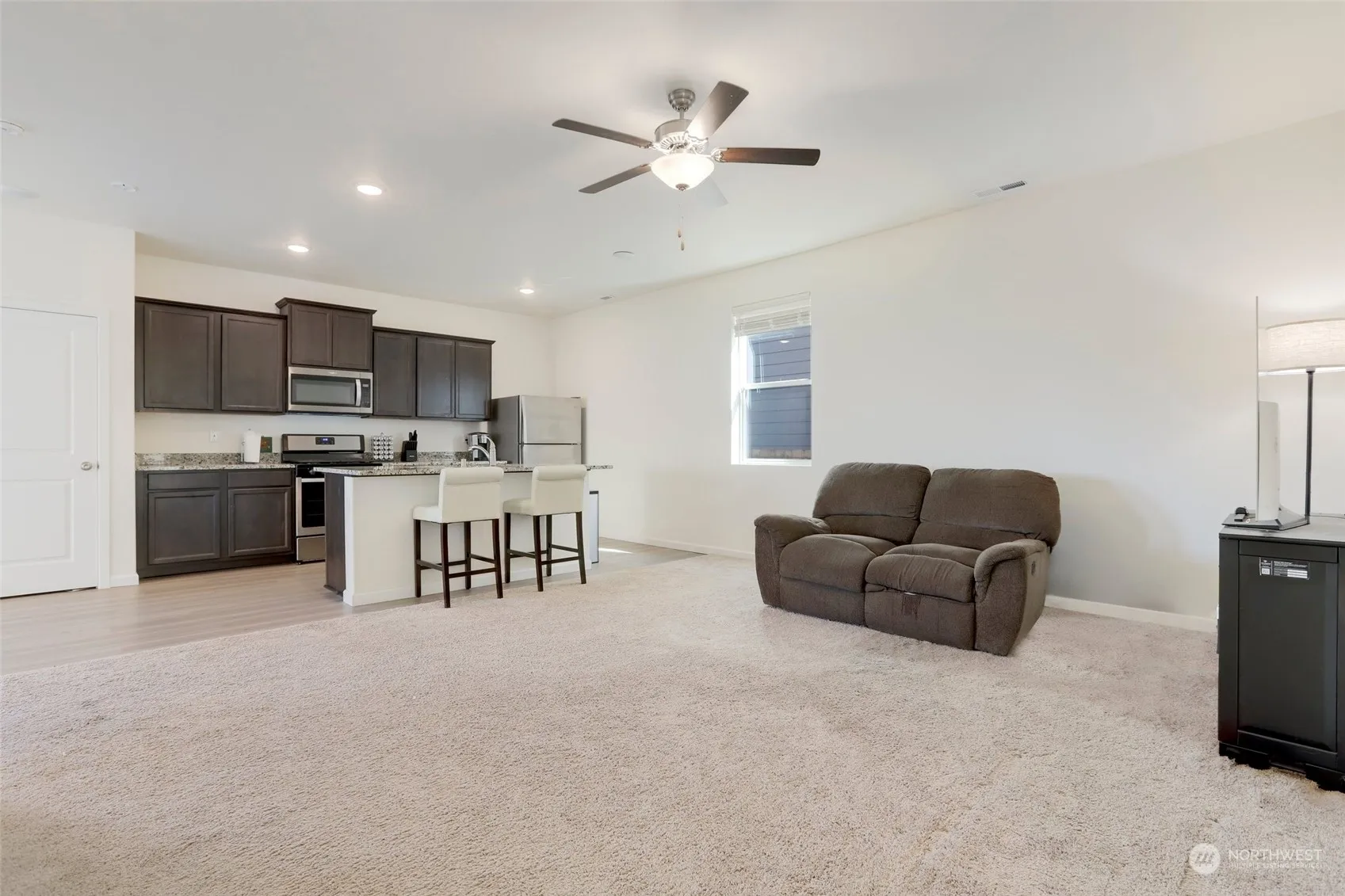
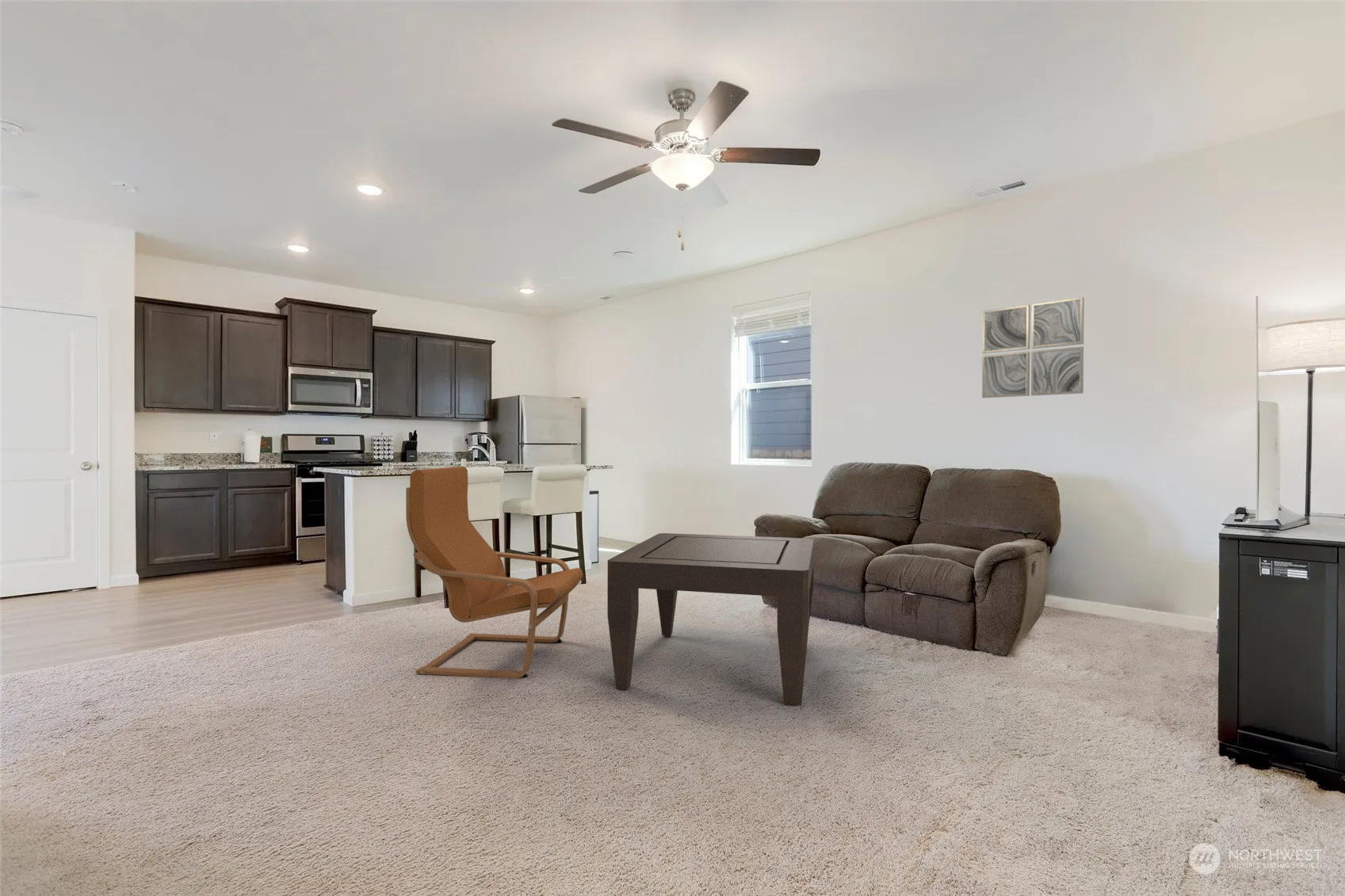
+ wall art [981,296,1085,398]
+ armchair [405,466,584,679]
+ coffee table [606,532,815,707]
